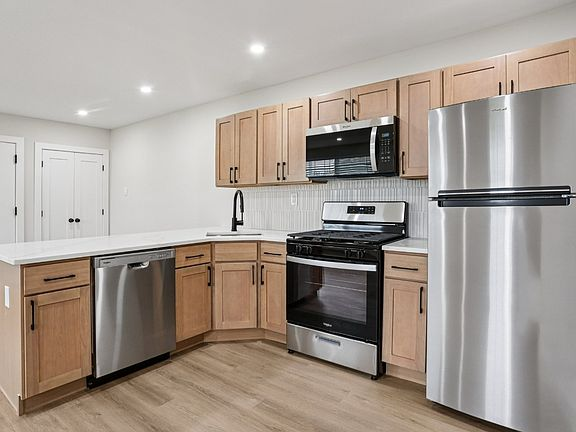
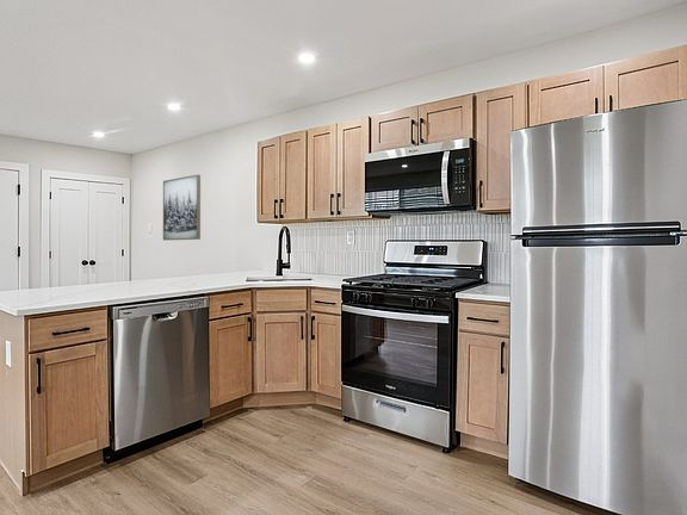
+ wall art [162,174,202,241]
